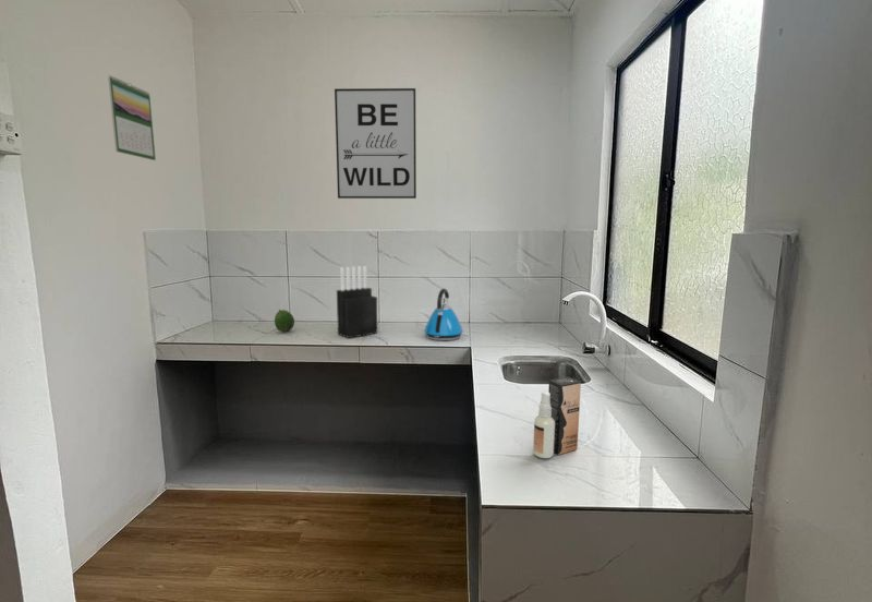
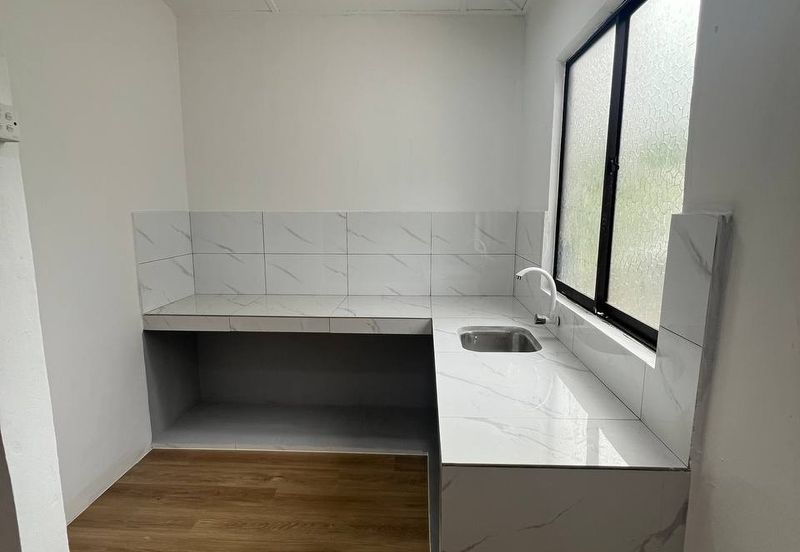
- fruit [274,309,295,333]
- spray bottle [532,376,582,459]
- knife block [336,265,378,339]
- wall art [334,87,417,200]
- kettle [423,287,464,341]
- calendar [107,74,157,161]
